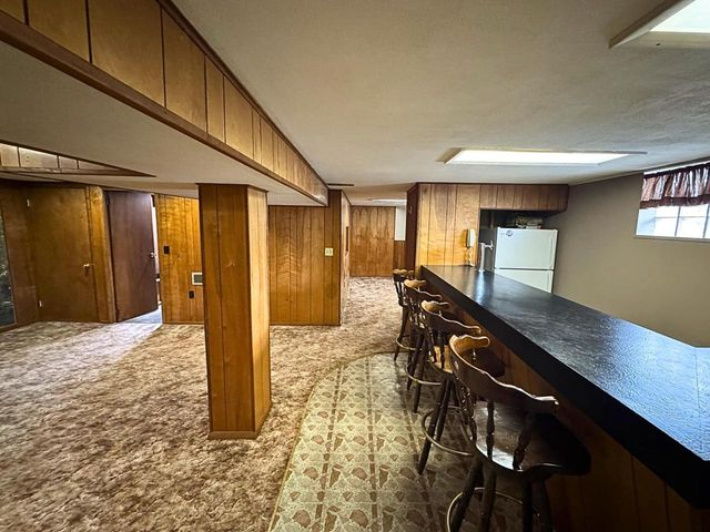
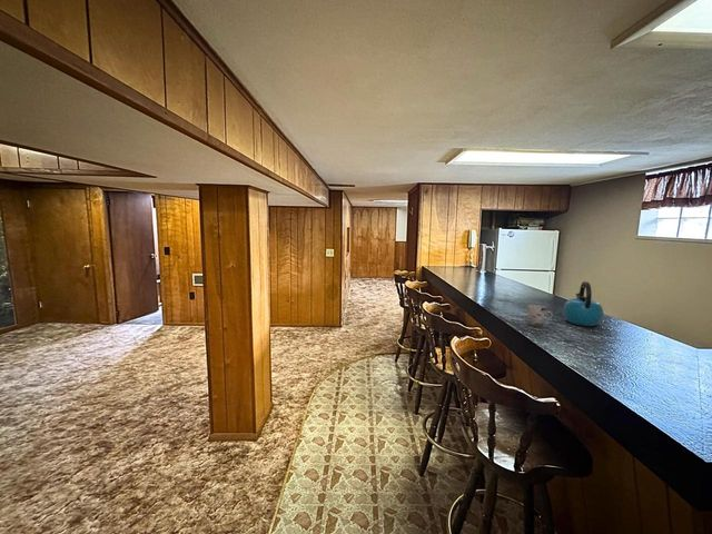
+ cup [527,304,554,327]
+ kettle [562,280,604,327]
